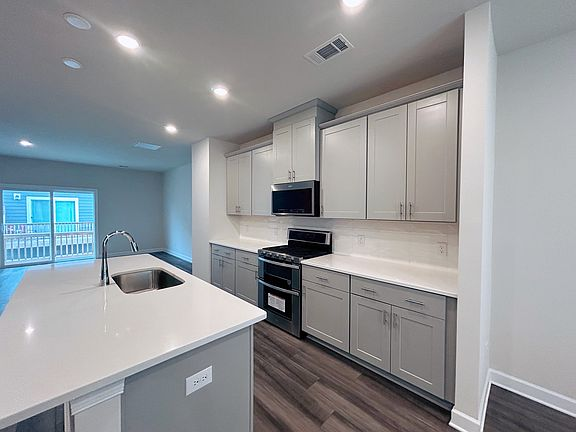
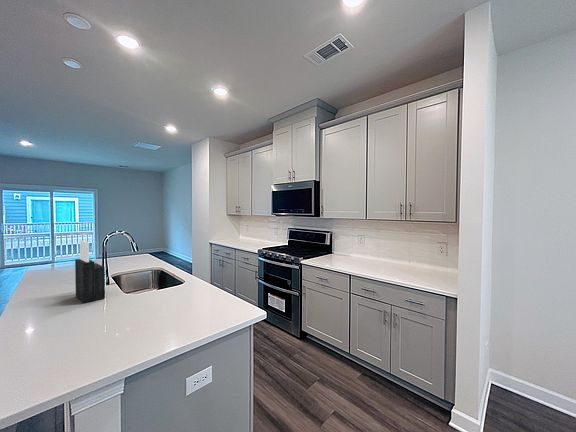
+ knife block [74,239,106,304]
